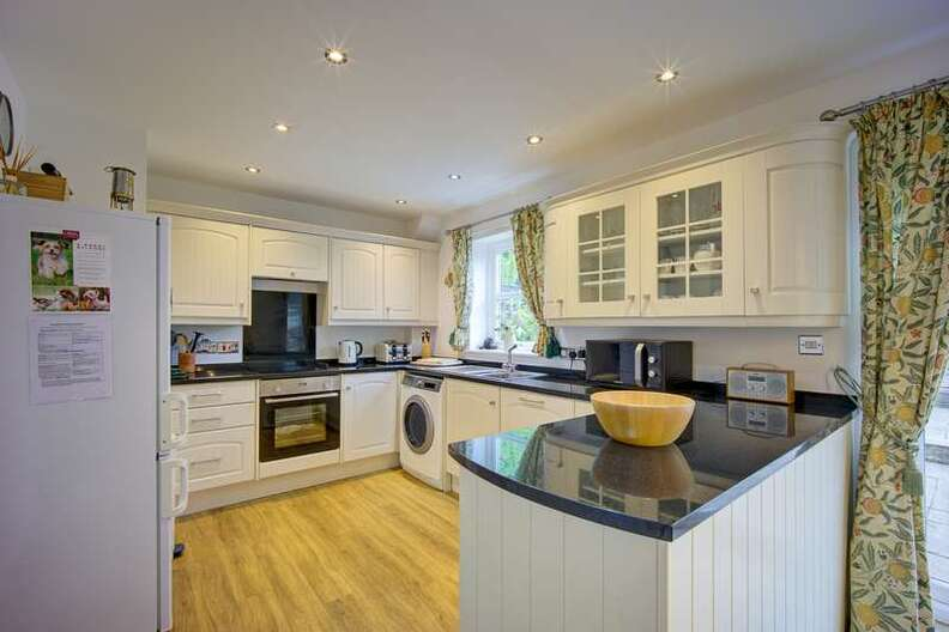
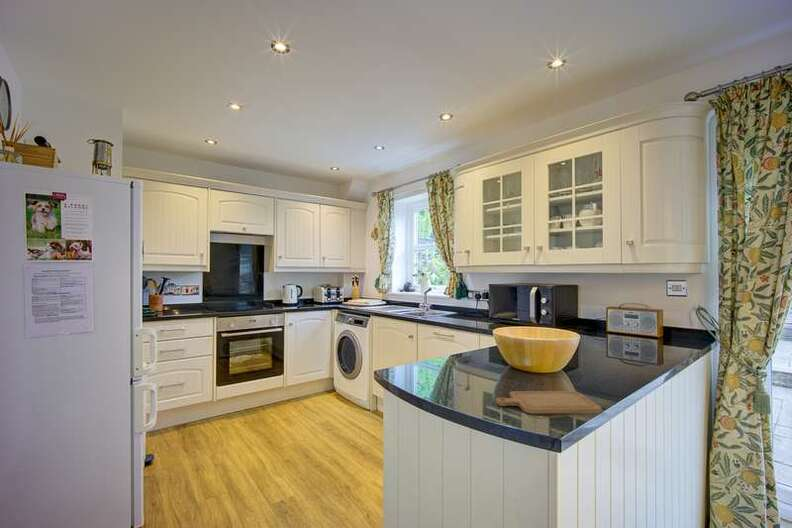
+ chopping board [495,390,602,415]
